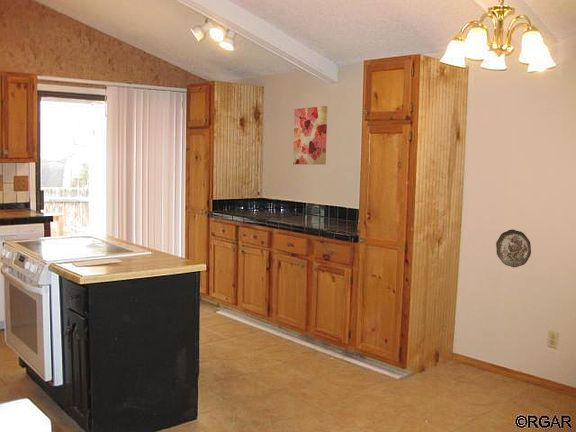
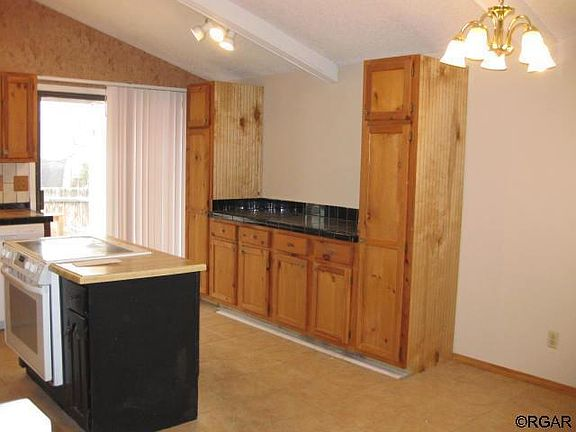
- wall art [292,105,328,165]
- decorative plate [495,228,532,268]
